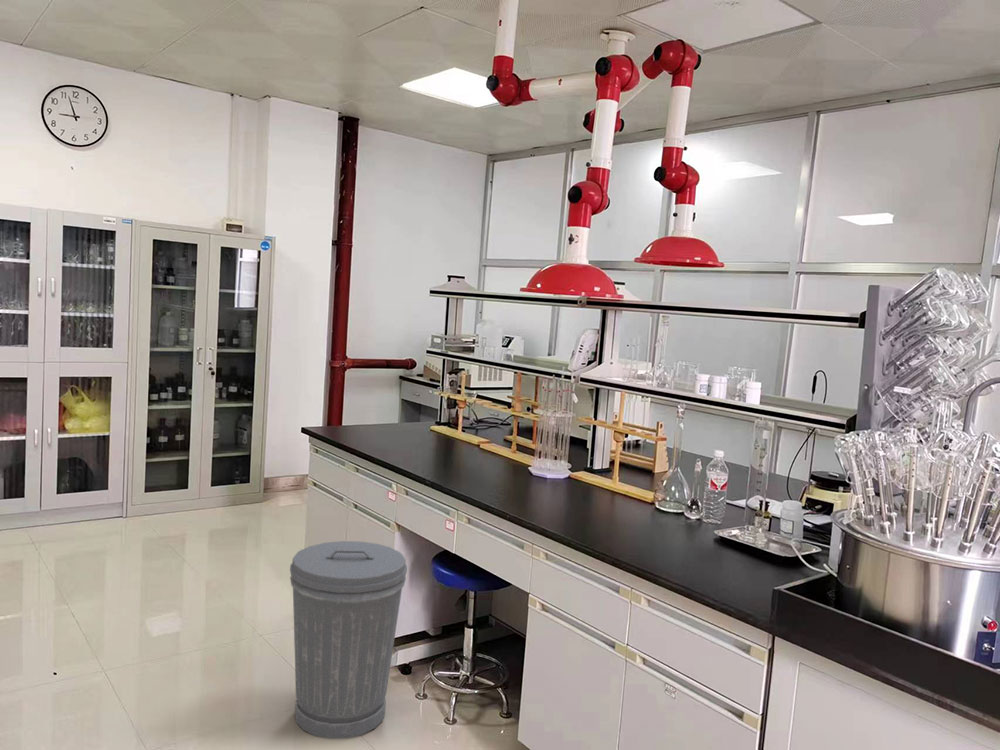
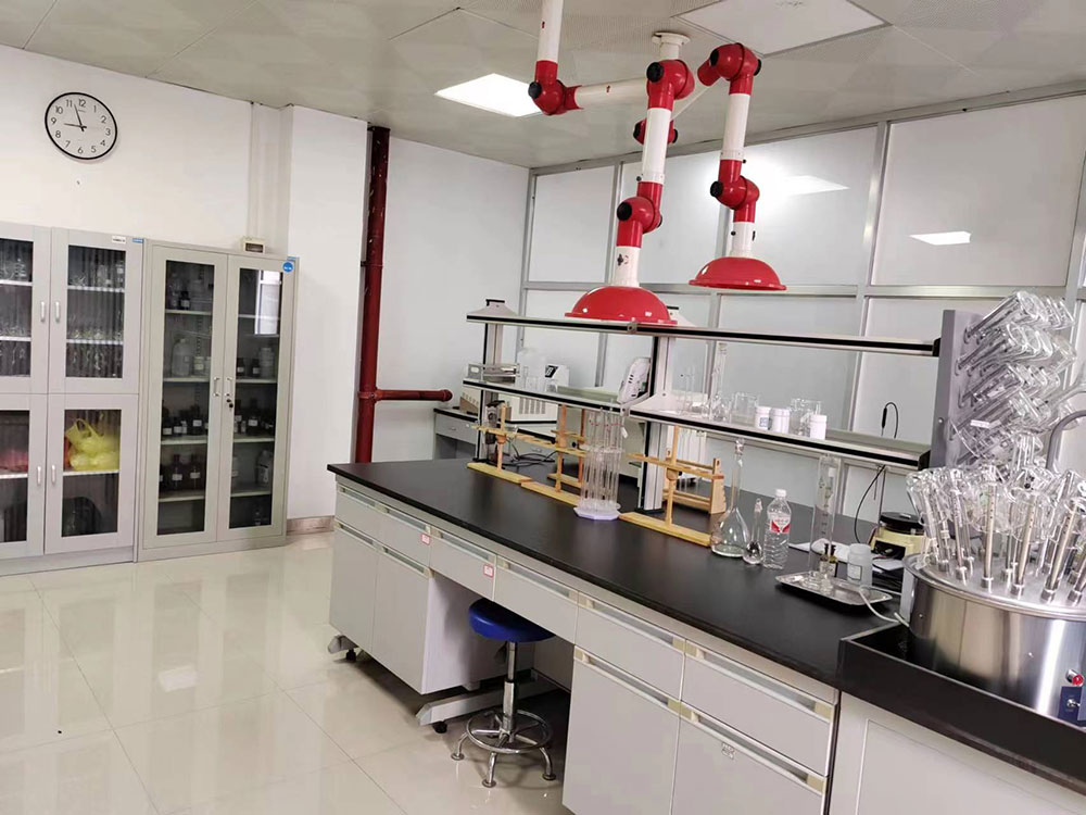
- trash can [289,540,408,739]
